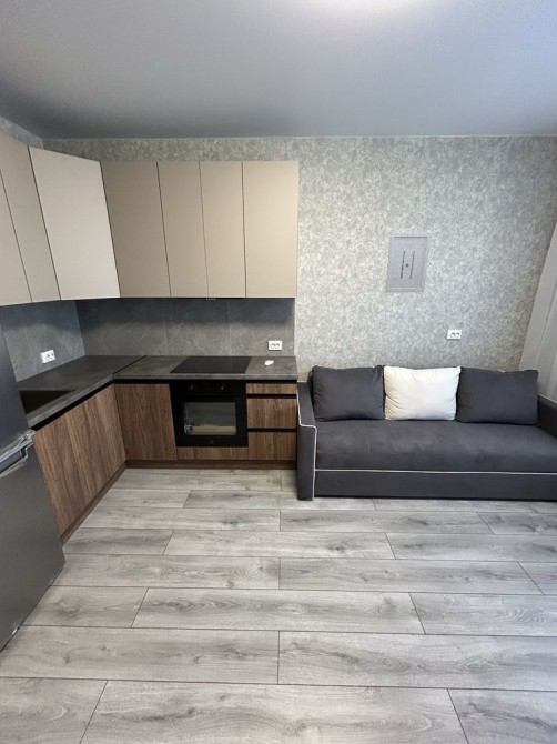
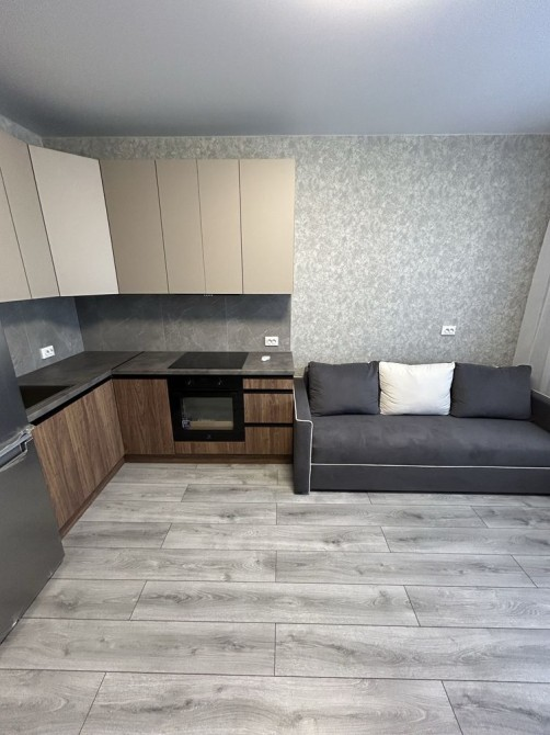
- wall art [384,231,433,294]
